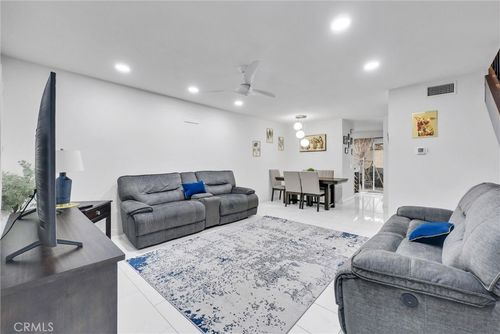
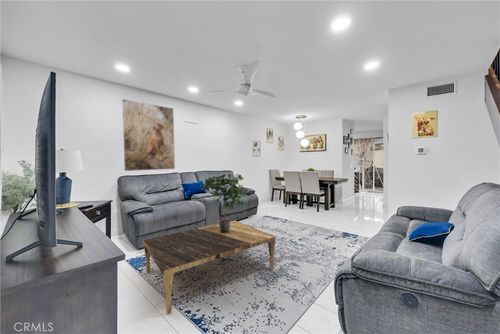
+ potted plant [198,173,248,233]
+ coffee table [142,220,276,315]
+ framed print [121,98,176,172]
